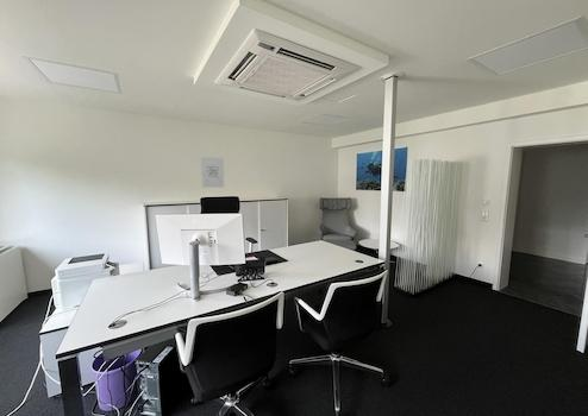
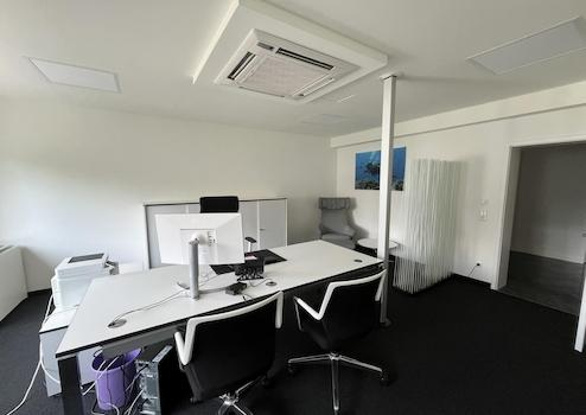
- wall art [200,156,226,189]
